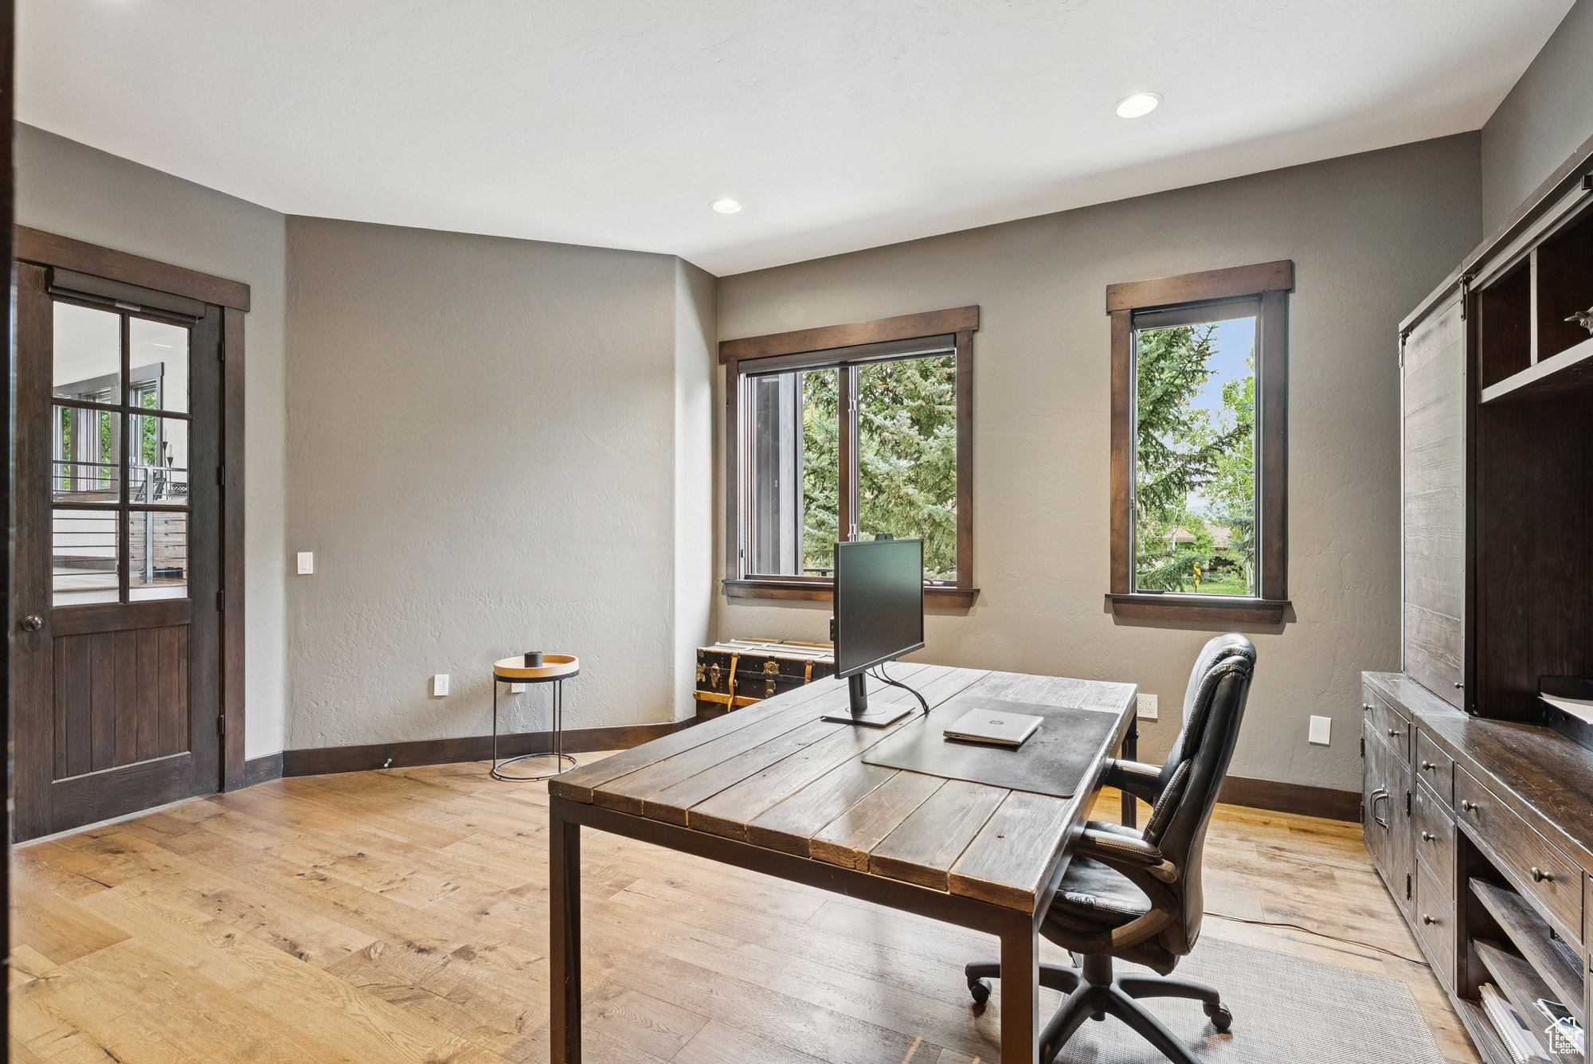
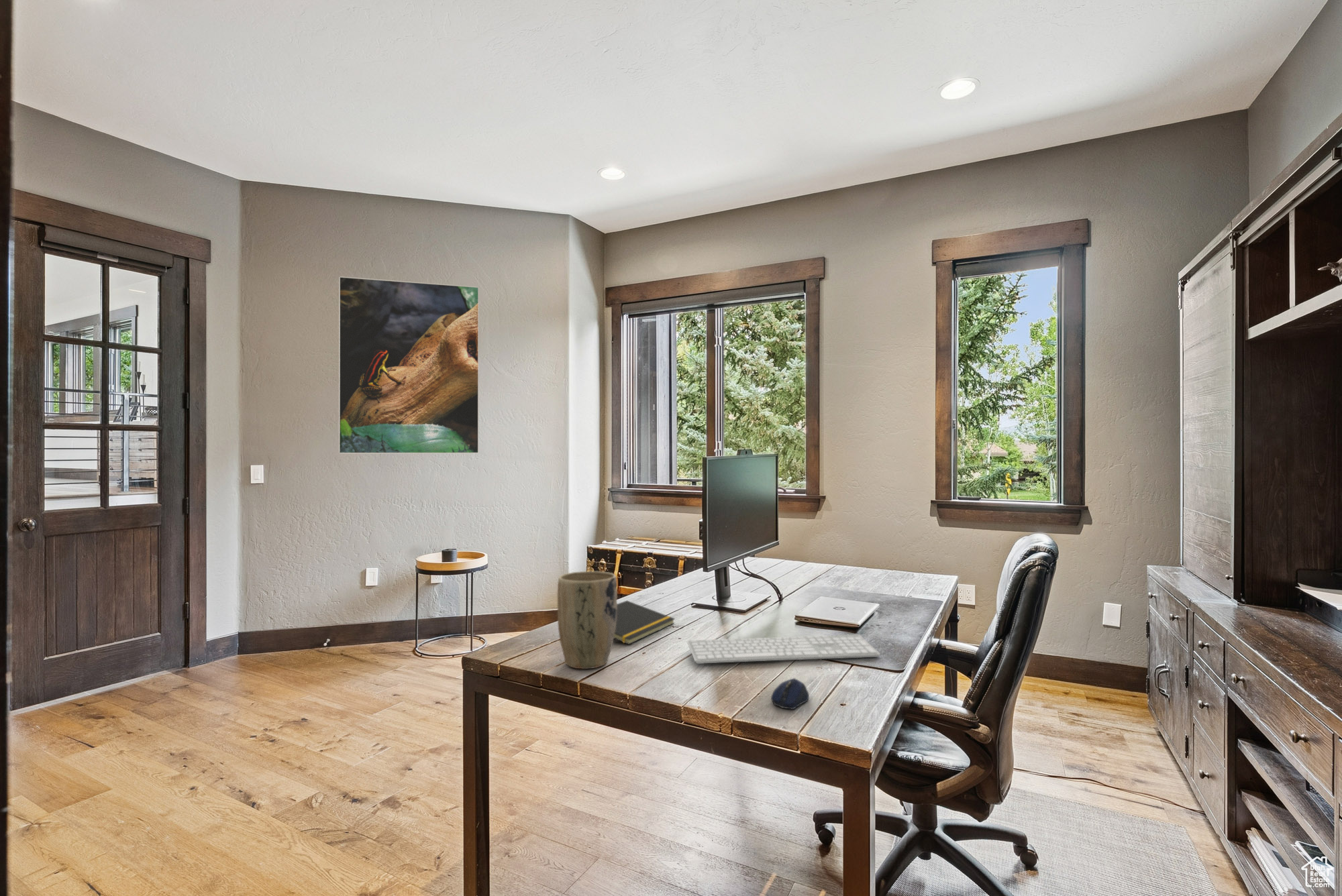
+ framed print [338,276,480,454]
+ plant pot [557,571,618,670]
+ keyboard [686,634,880,665]
+ computer mouse [770,677,810,710]
+ notepad [614,600,676,645]
